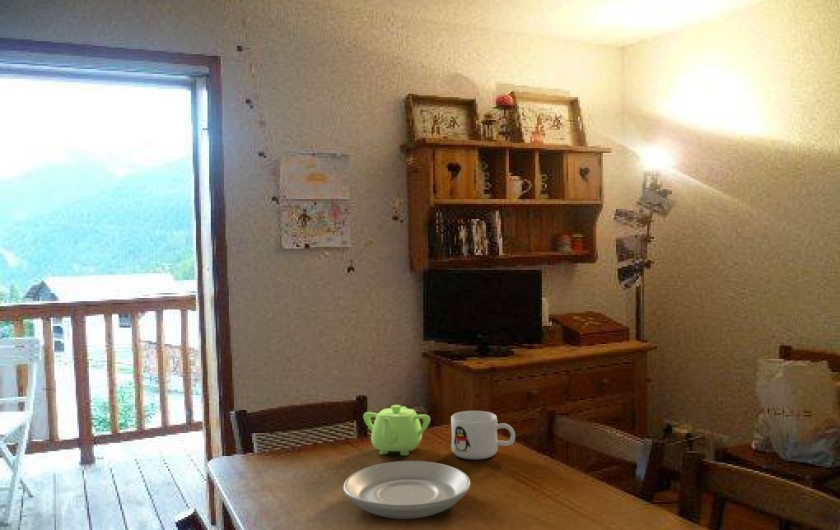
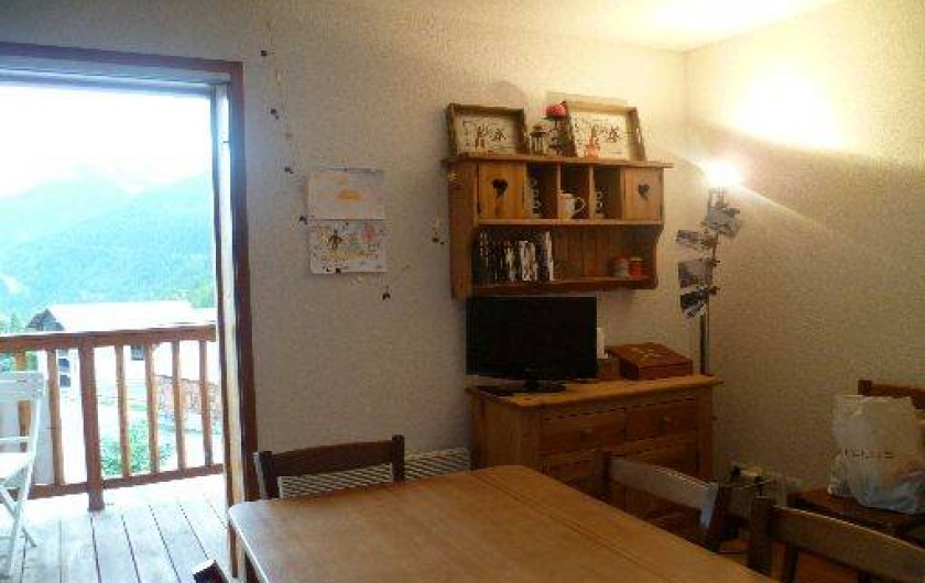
- teapot [362,404,431,457]
- plate [342,460,472,520]
- mug [450,410,516,460]
